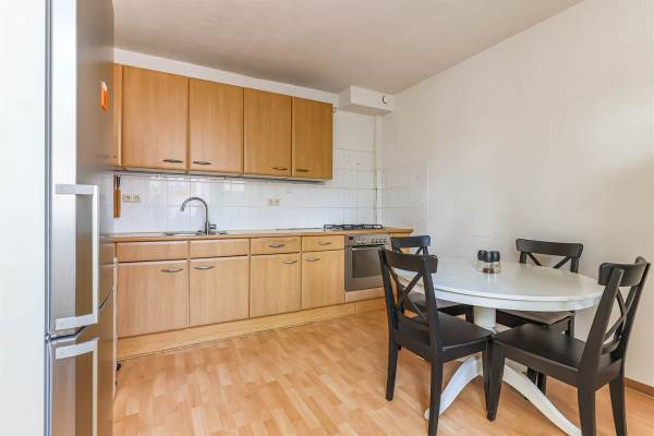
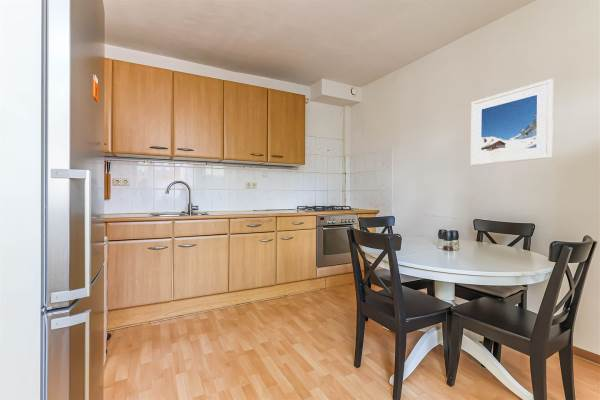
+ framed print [470,78,554,166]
